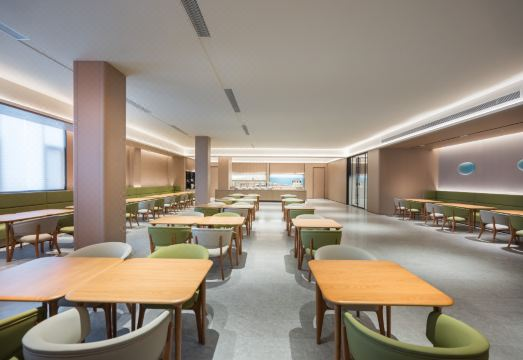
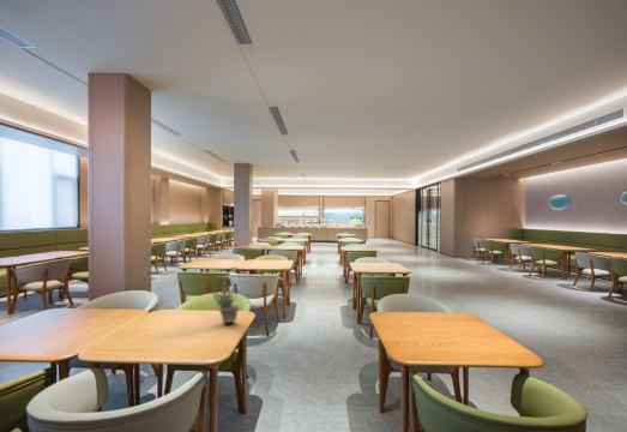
+ succulent plant [211,278,241,324]
